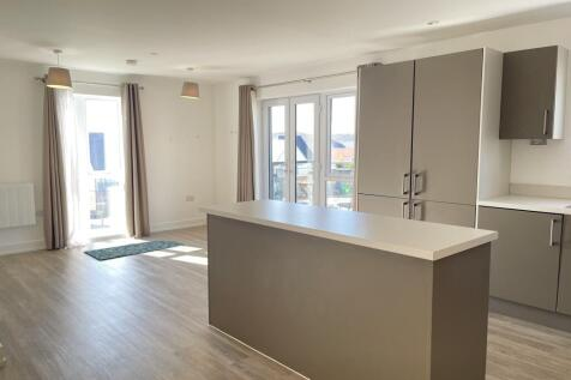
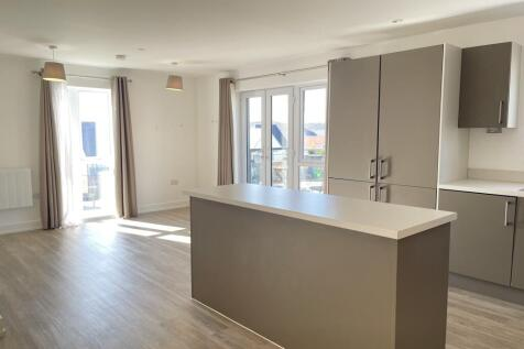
- rug [84,240,186,261]
